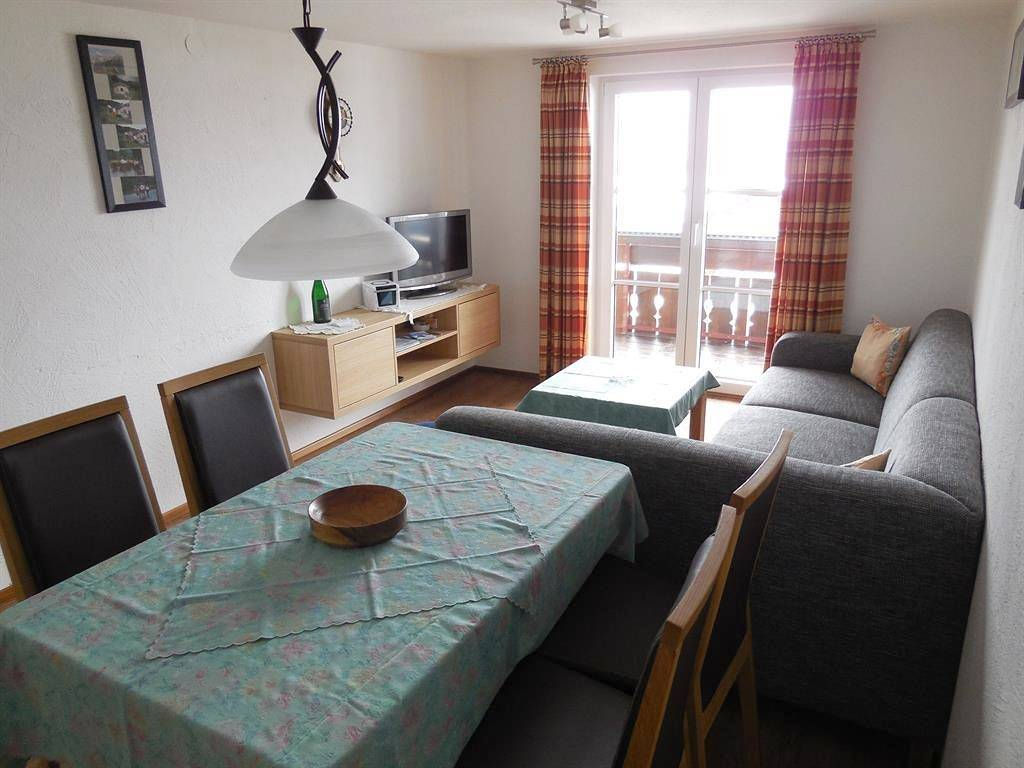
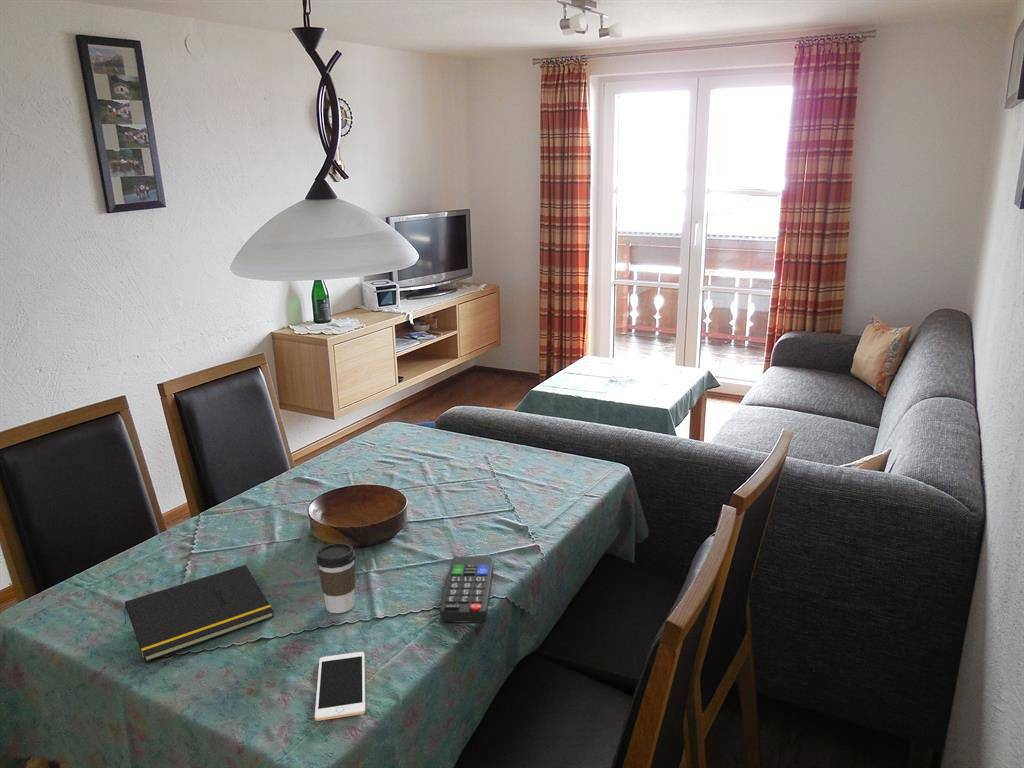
+ notepad [123,564,275,663]
+ coffee cup [316,542,356,614]
+ remote control [439,555,494,623]
+ cell phone [314,651,366,722]
